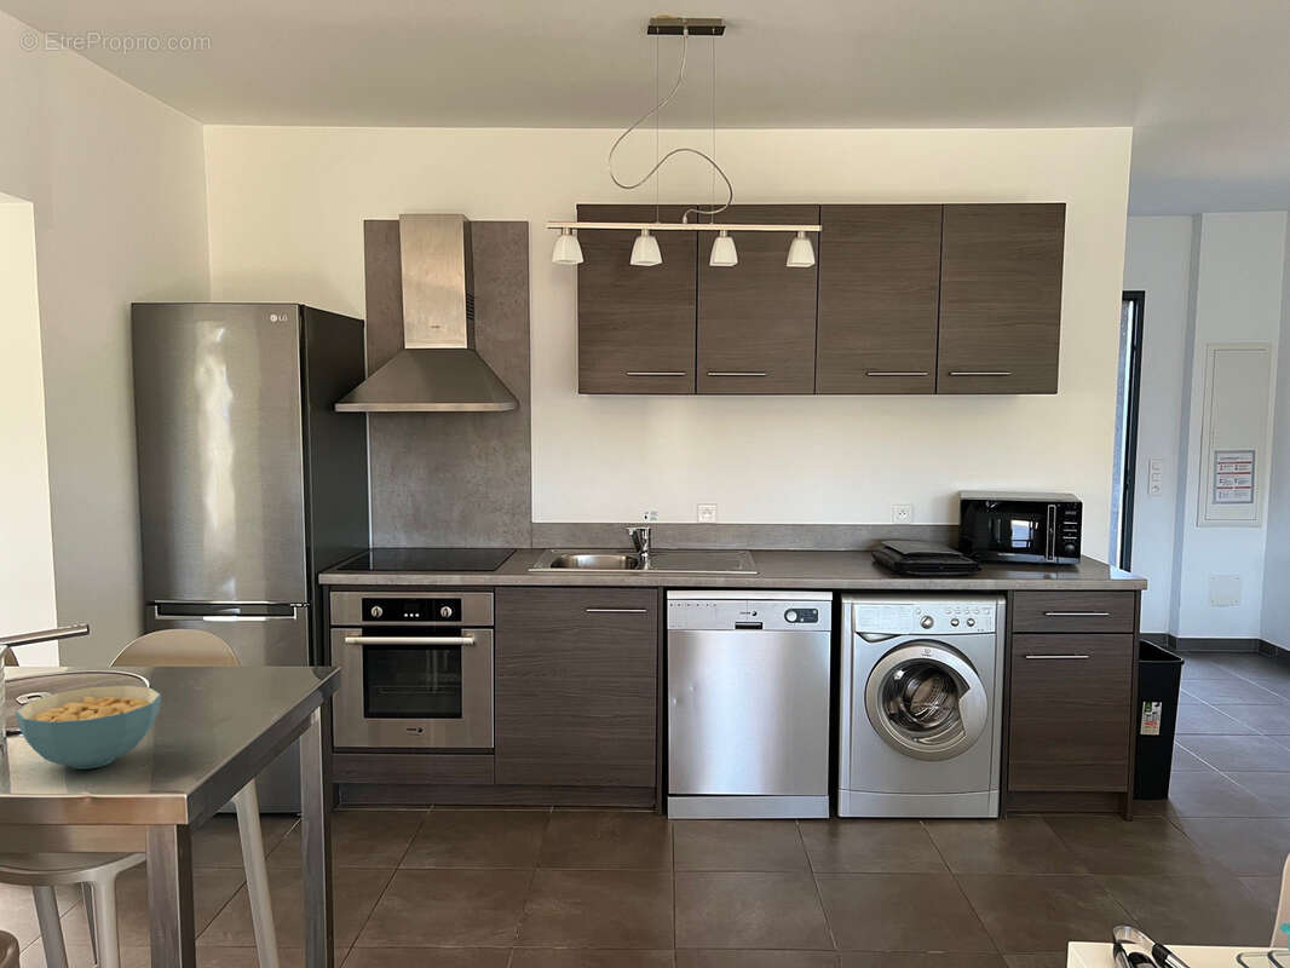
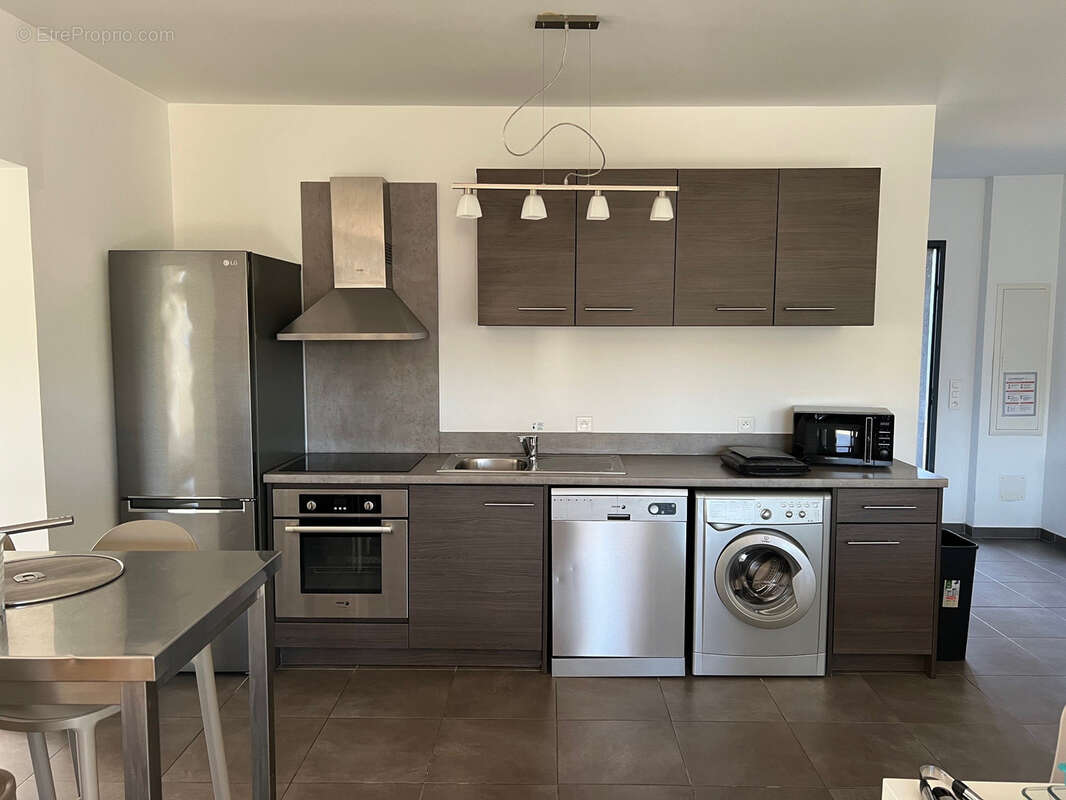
- cereal bowl [15,685,162,771]
